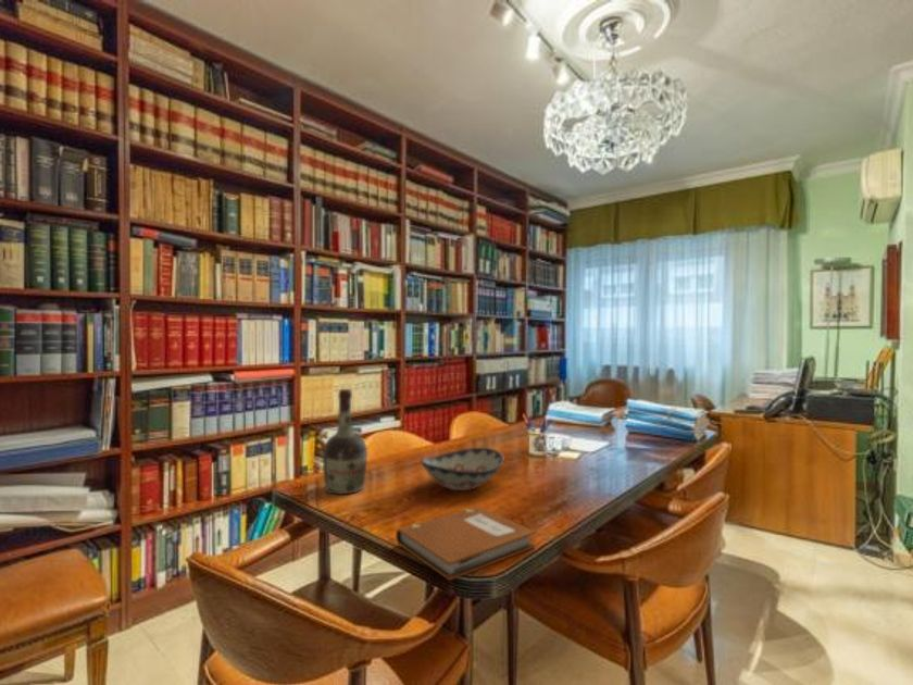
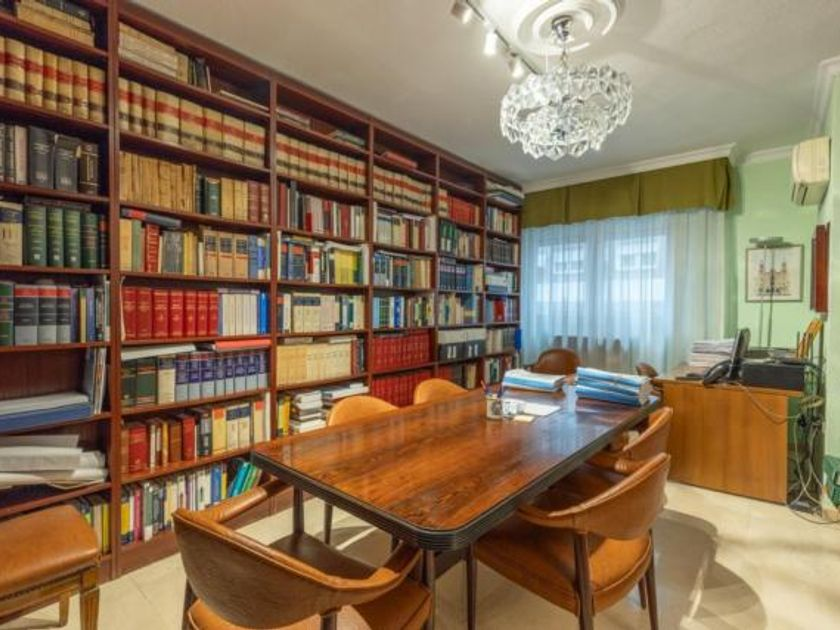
- notebook [395,506,536,582]
- decorative bowl [420,447,505,493]
- cognac bottle [322,388,368,496]
